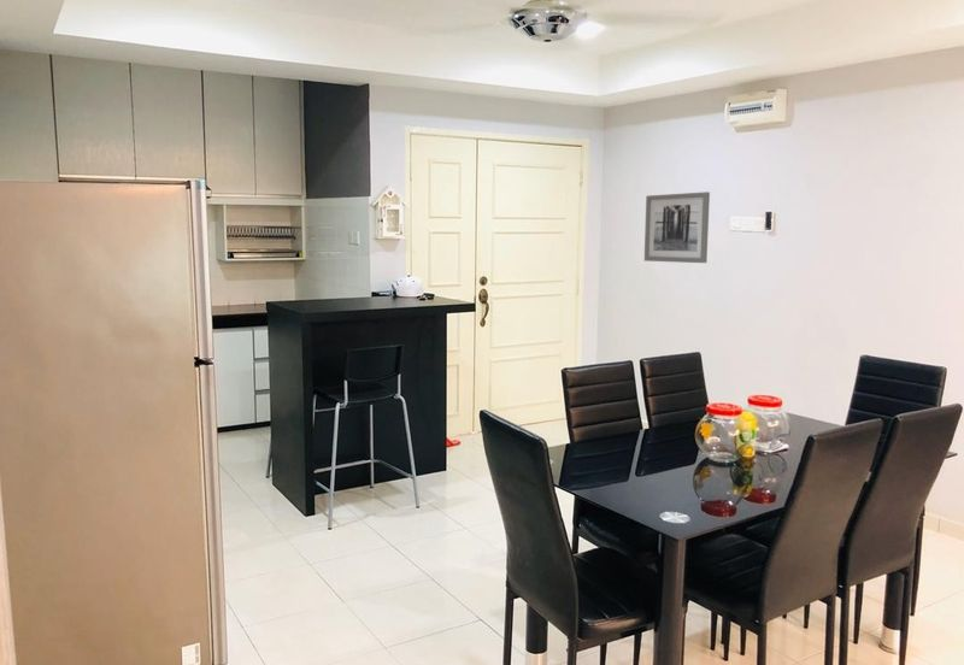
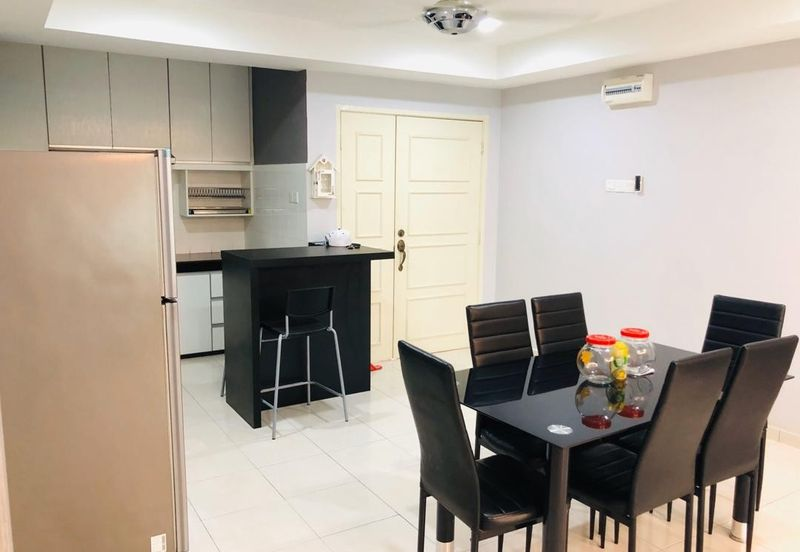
- wall art [643,190,711,264]
